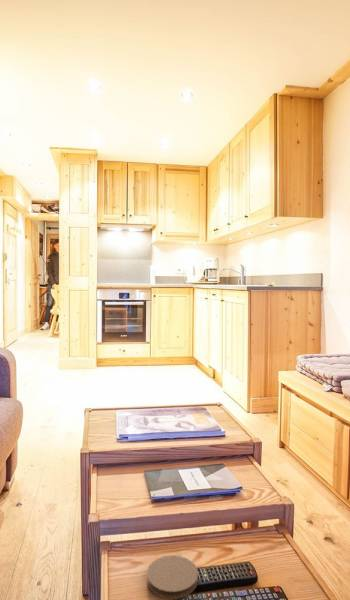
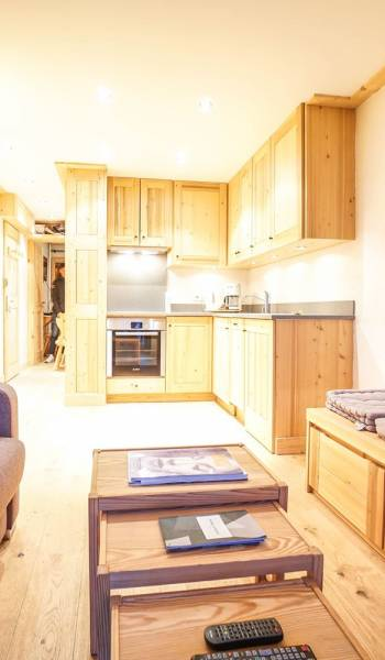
- coaster [146,554,199,600]
